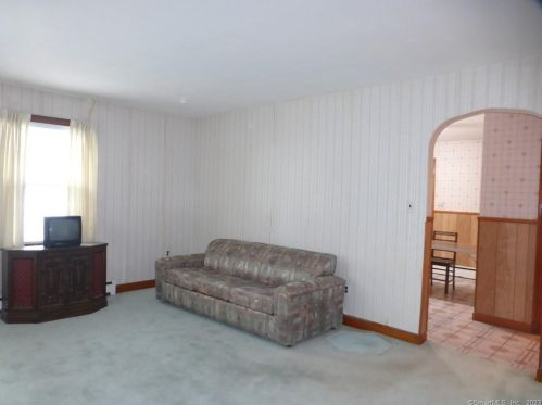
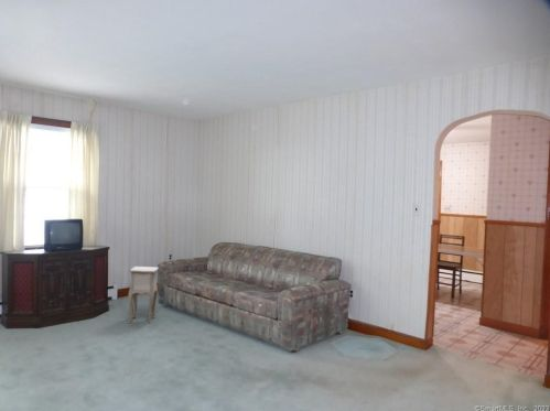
+ side table [127,266,160,326]
